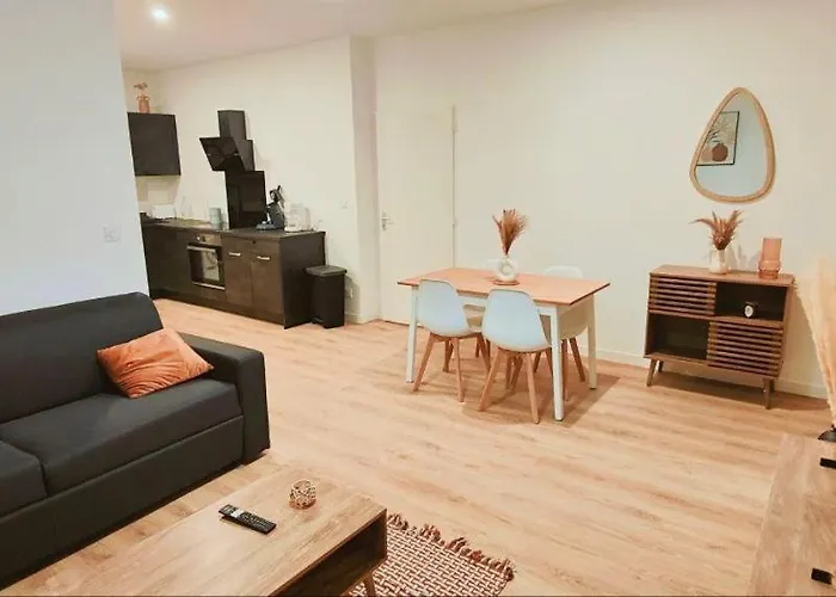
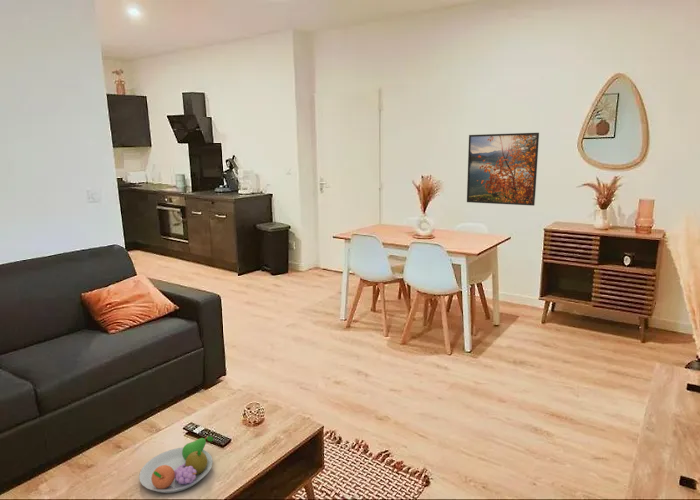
+ fruit bowl [138,435,214,494]
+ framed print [466,132,540,207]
